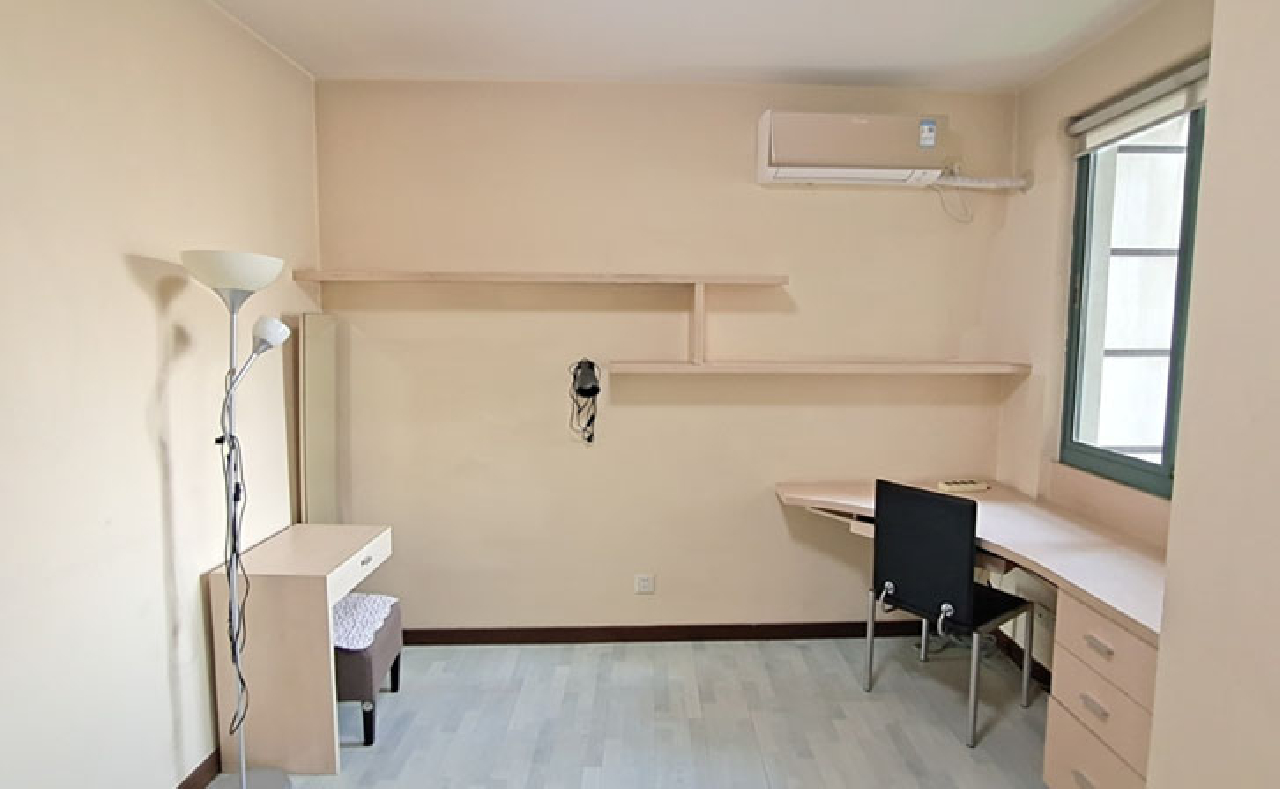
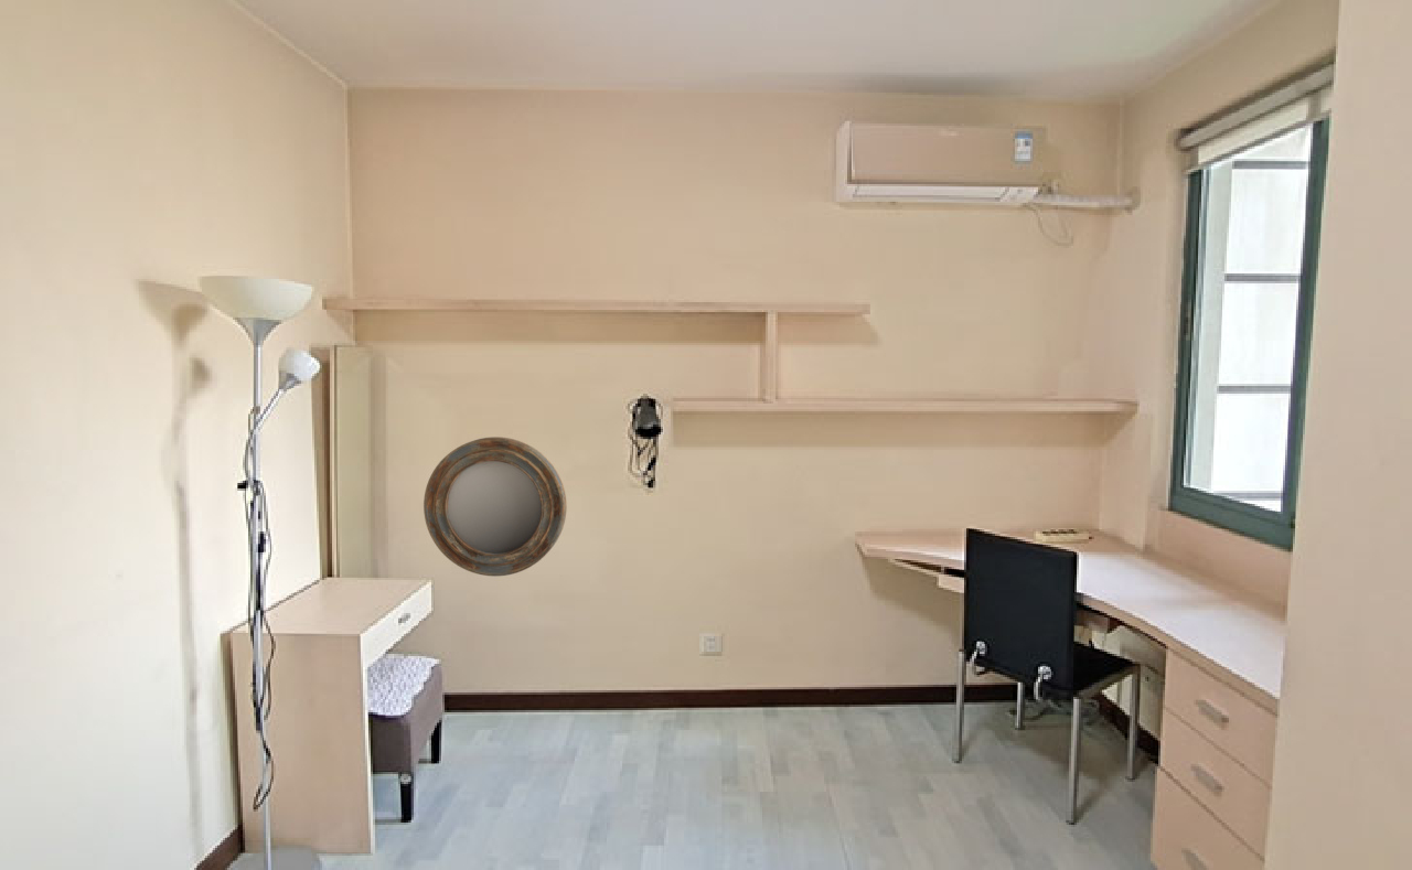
+ home mirror [422,436,568,578]
